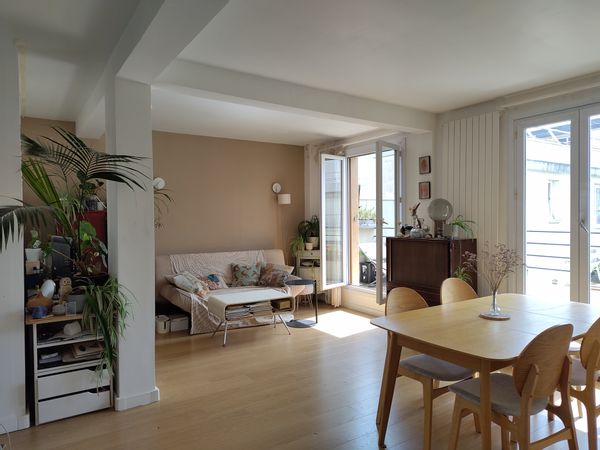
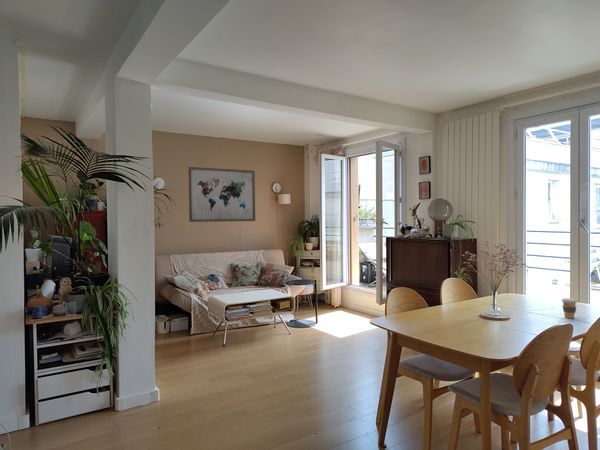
+ coffee cup [560,297,578,319]
+ wall art [187,166,256,223]
